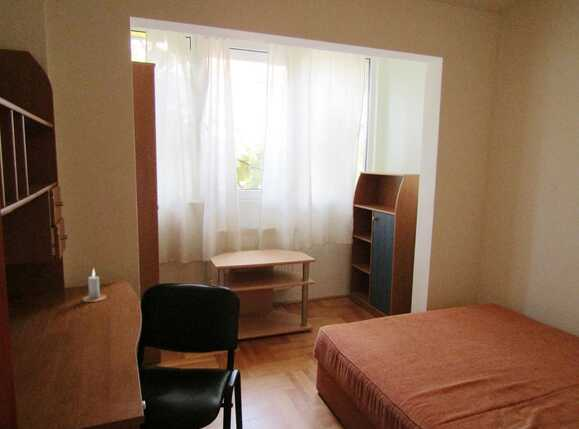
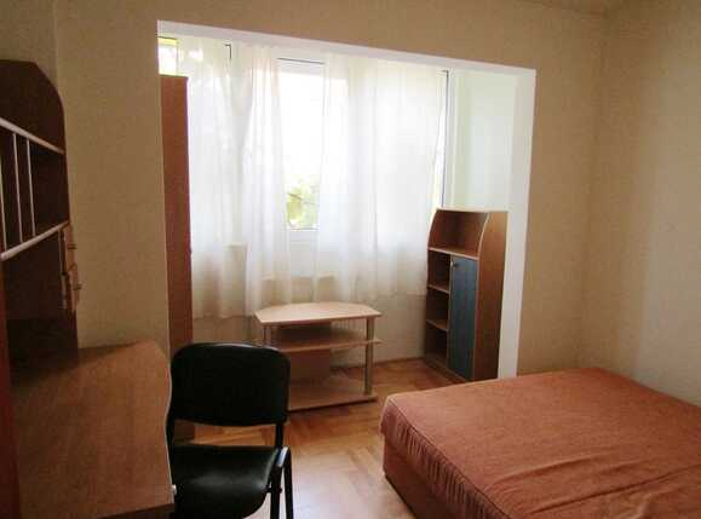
- candle [81,267,107,303]
